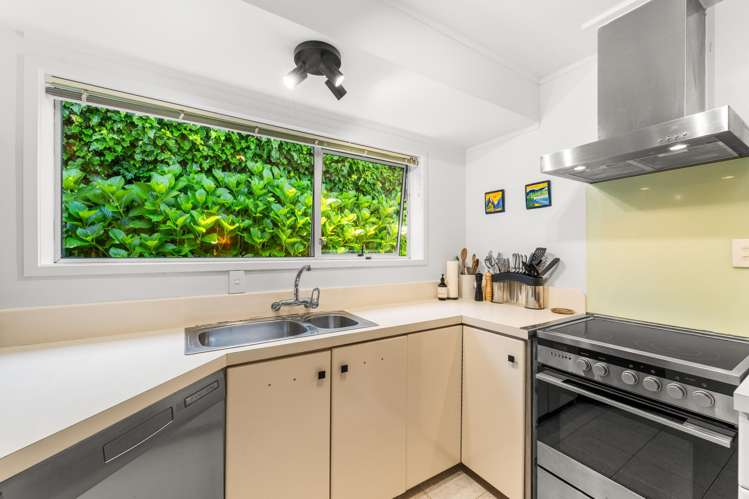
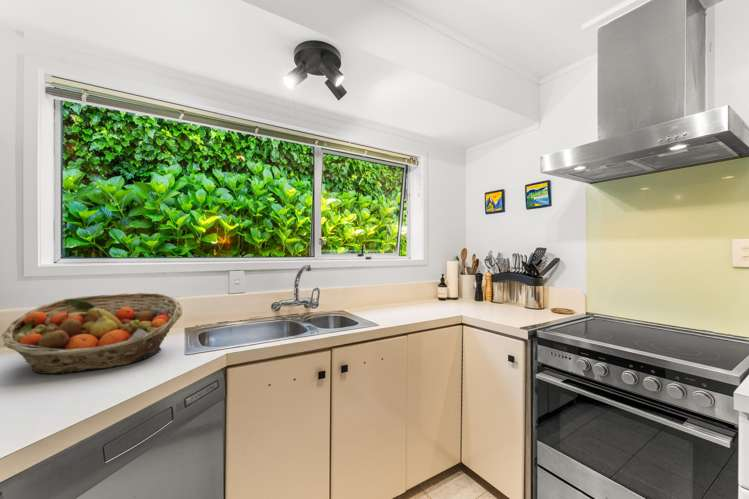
+ fruit basket [0,292,183,375]
